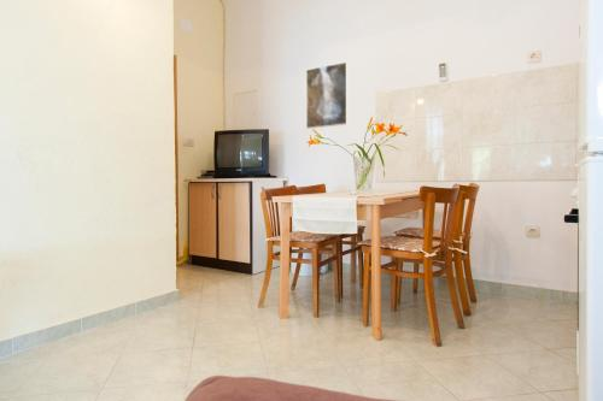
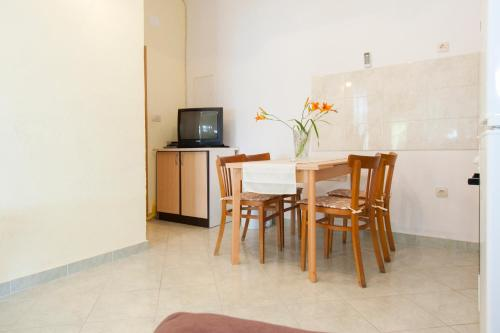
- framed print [305,60,350,130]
